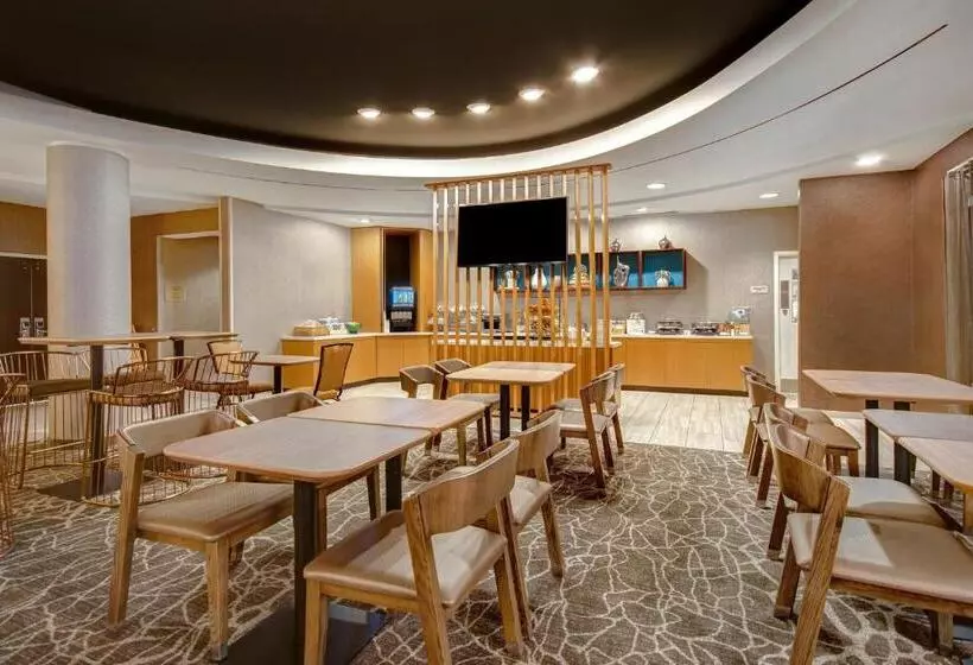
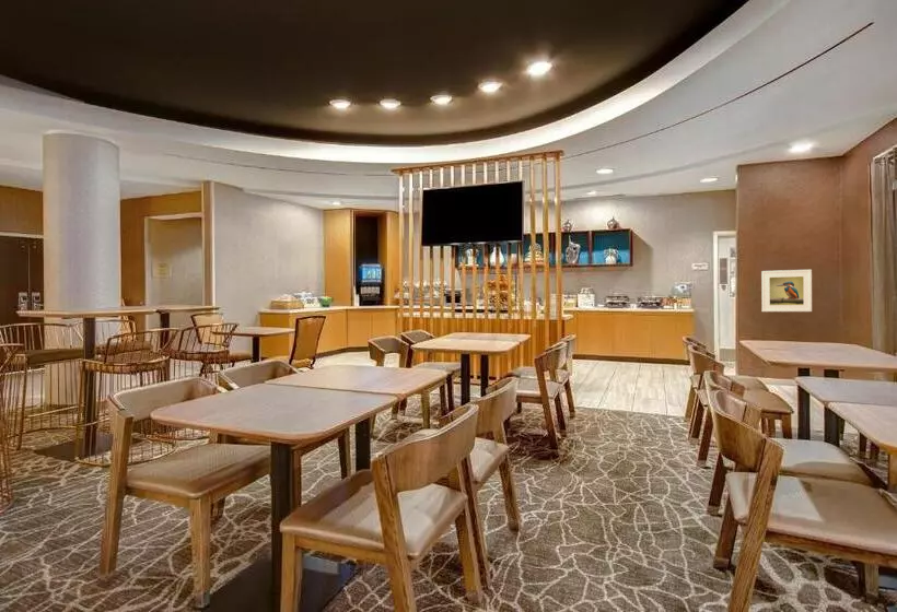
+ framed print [760,269,813,313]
